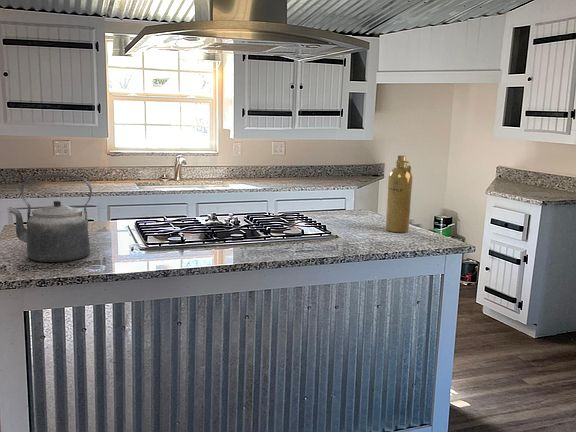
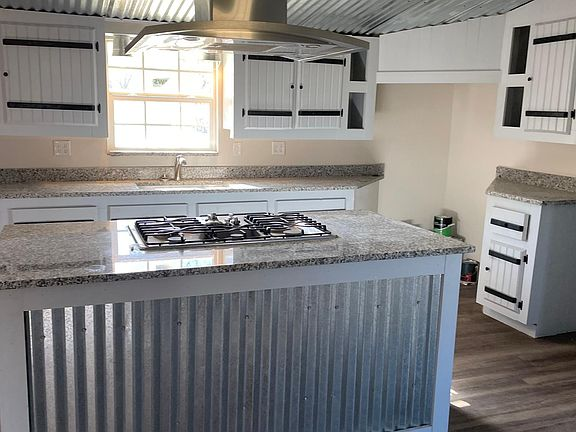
- spray bottle [385,154,413,233]
- kettle [8,173,93,263]
